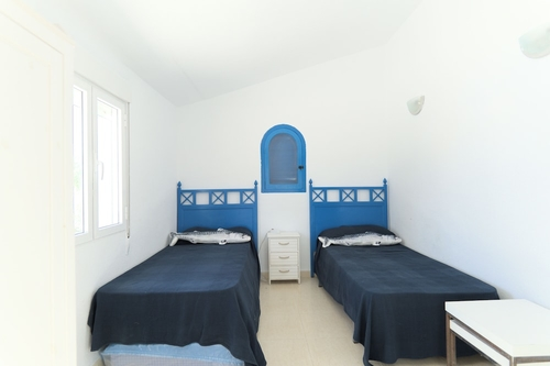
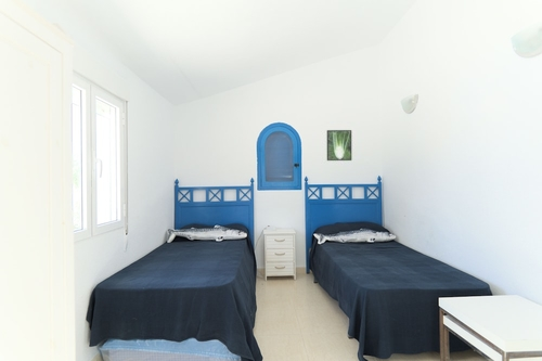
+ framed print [326,129,352,162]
